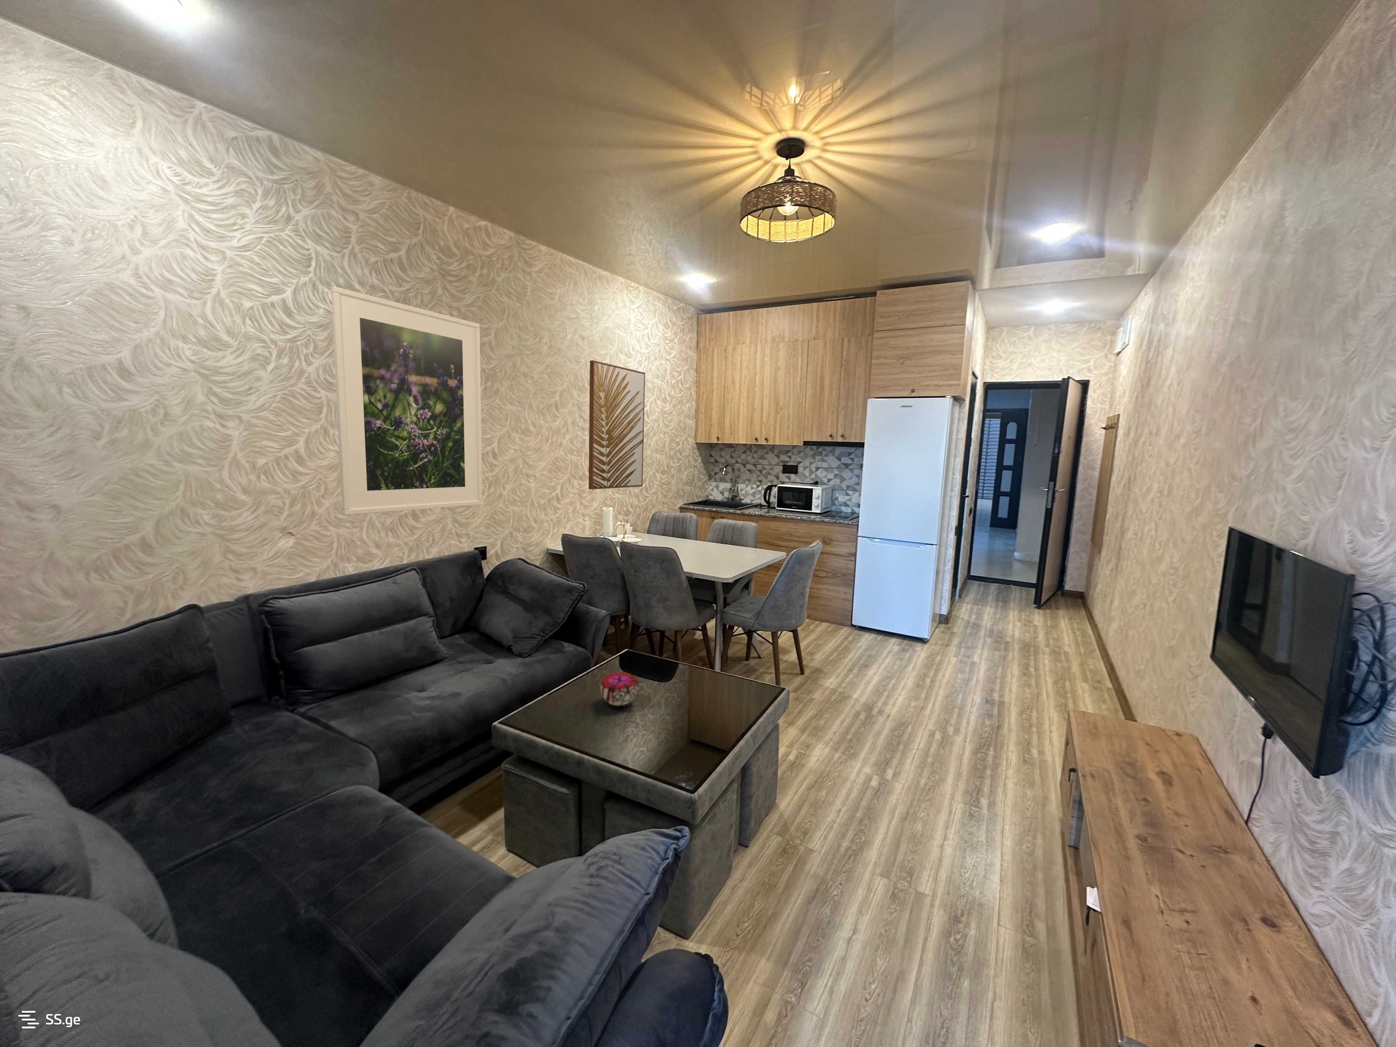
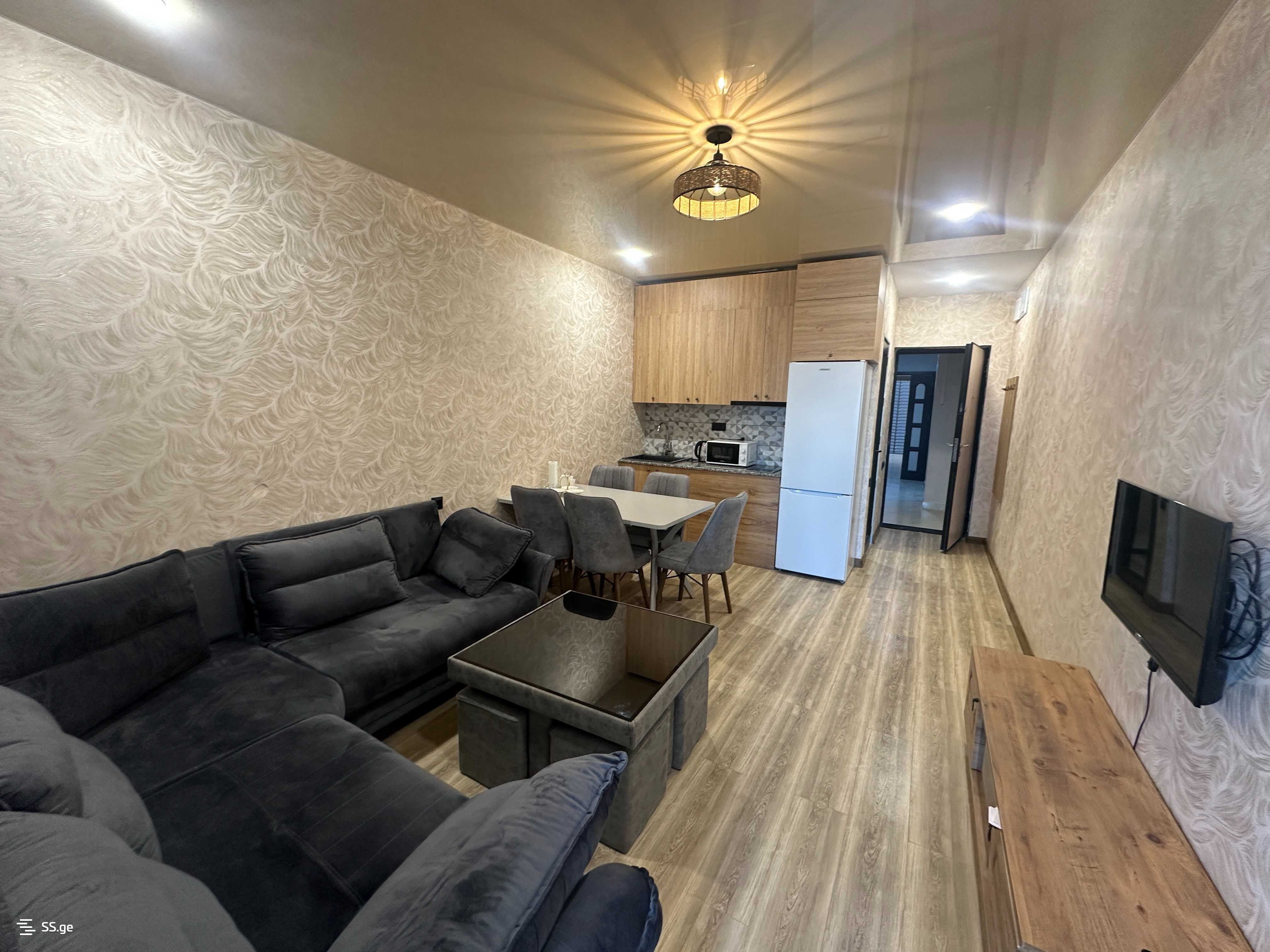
- decorative bowl [600,672,639,706]
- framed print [331,286,483,515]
- wall art [588,360,645,489]
